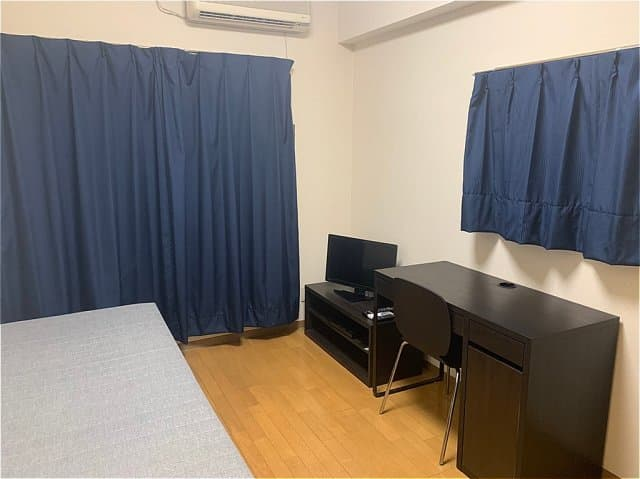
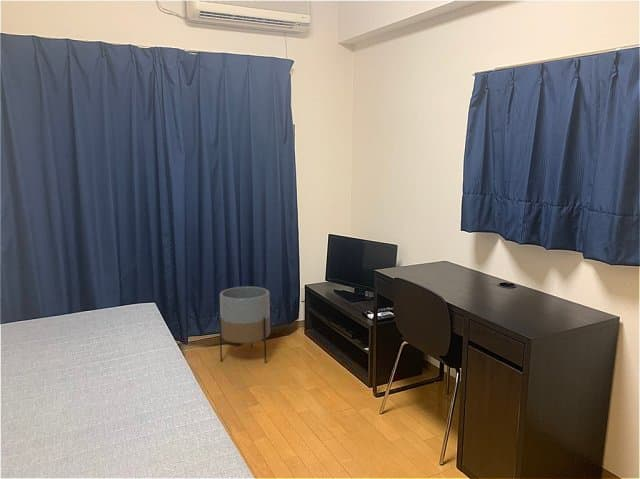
+ planter [218,286,271,364]
